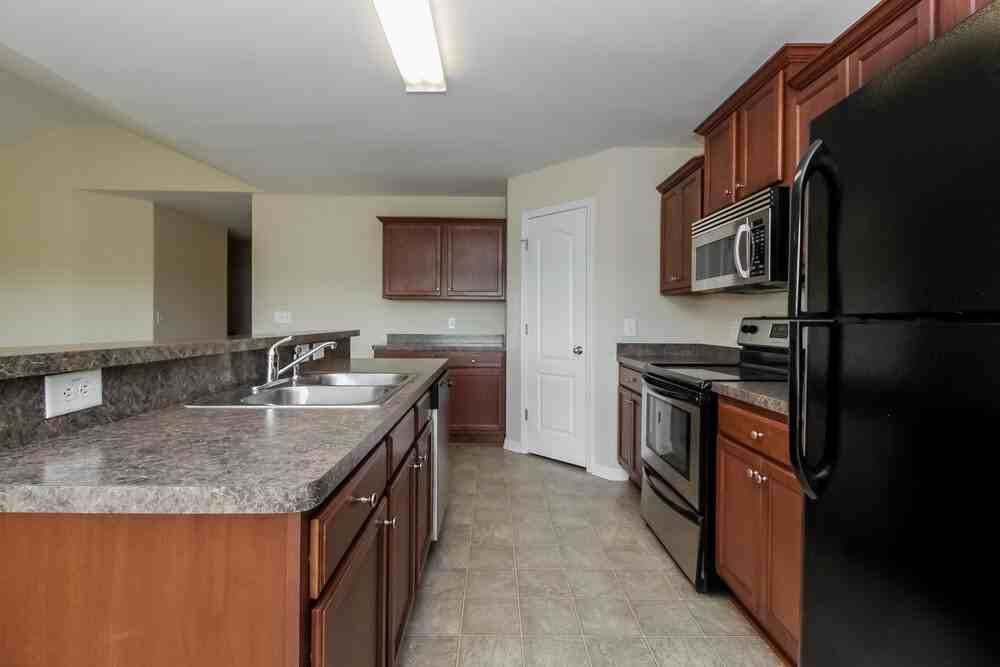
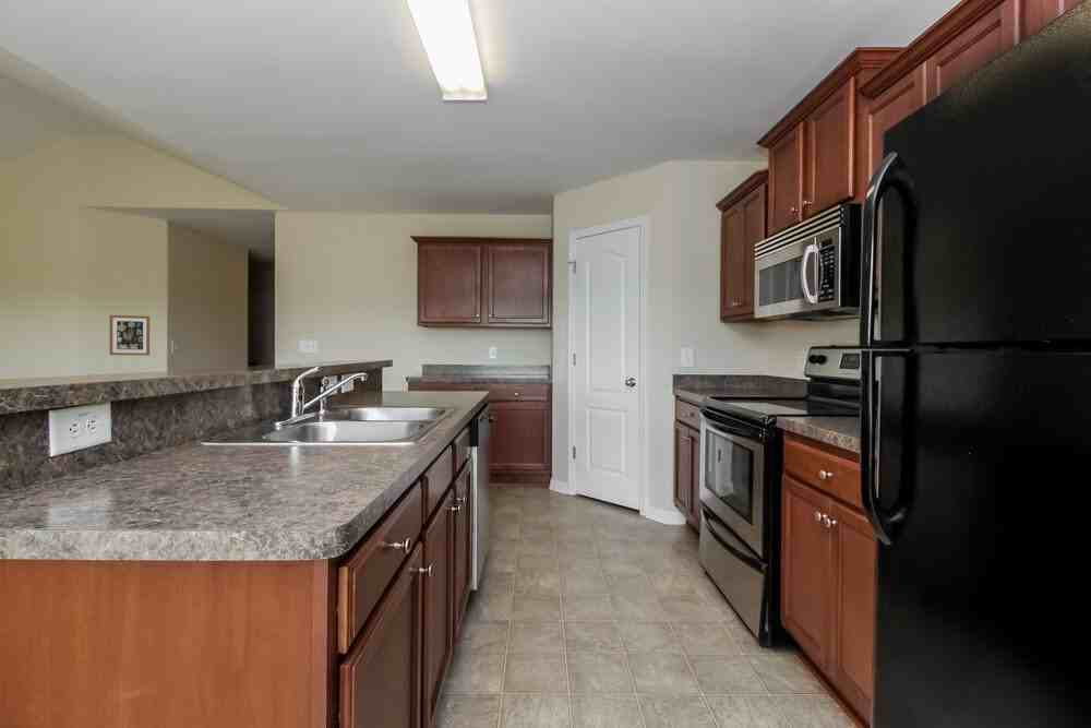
+ wall art [109,314,151,357]
